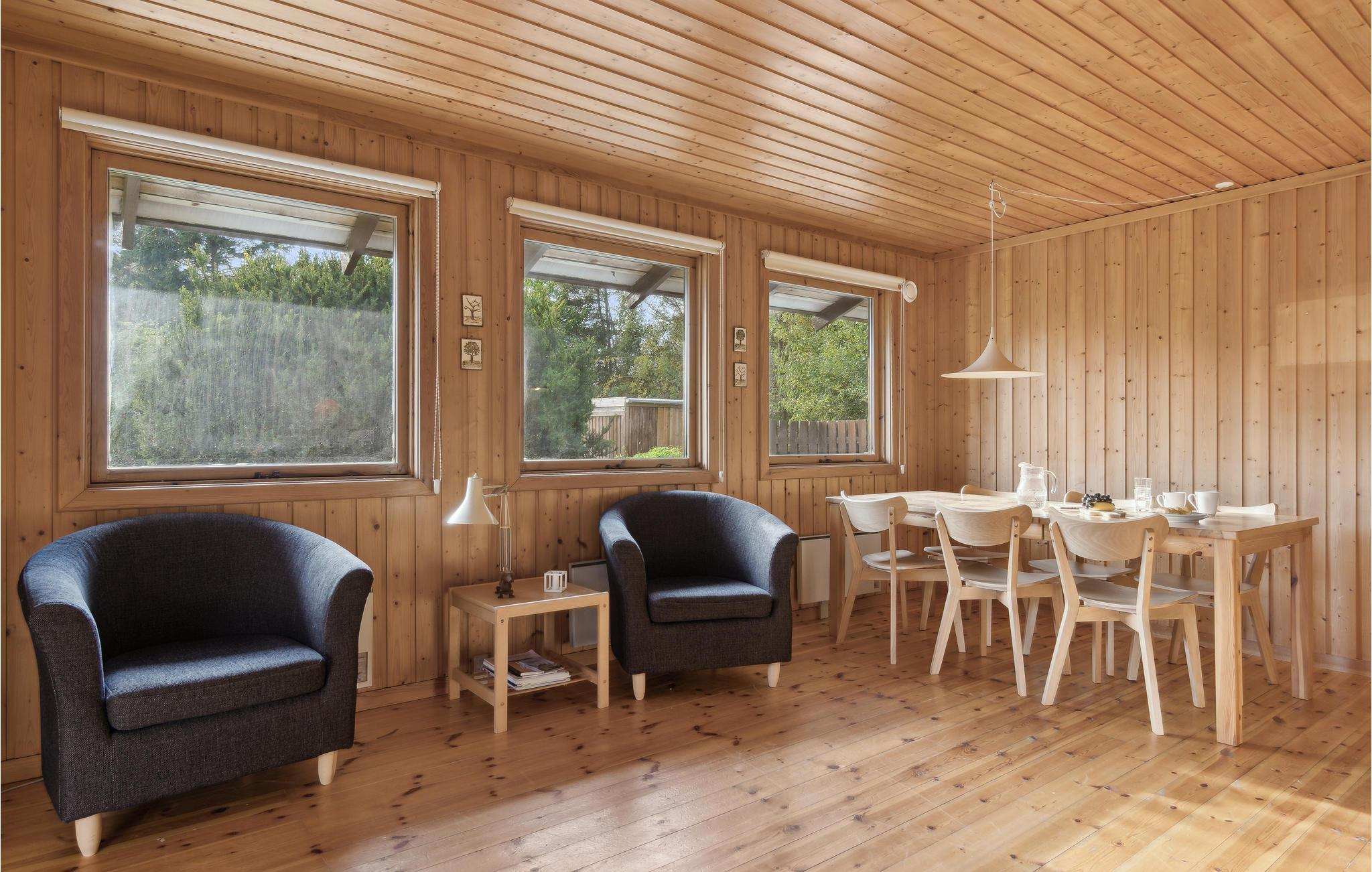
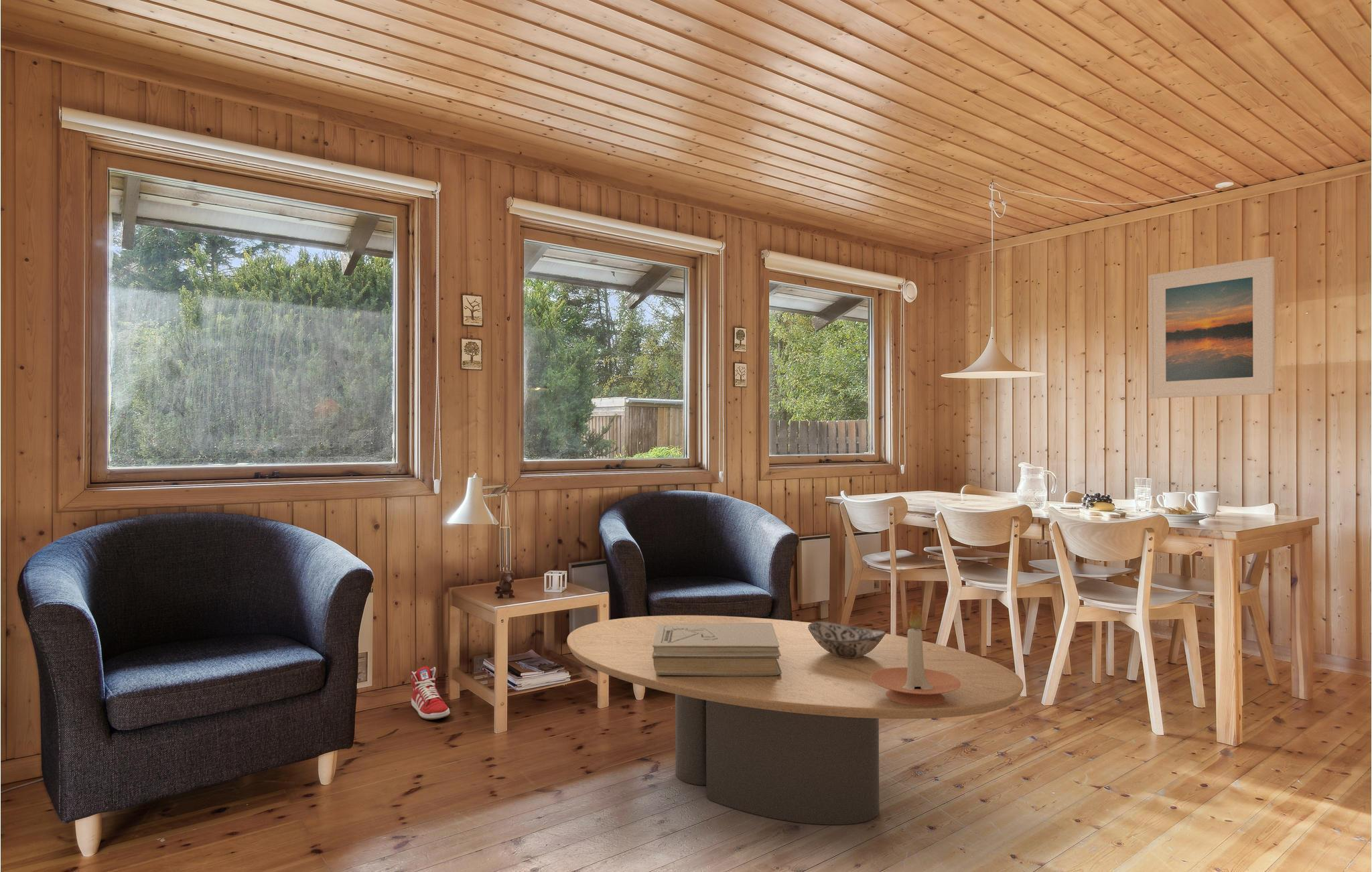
+ candle holder [870,601,961,706]
+ decorative bowl [808,621,886,658]
+ books [652,623,782,676]
+ coffee table [566,615,1024,825]
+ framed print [1148,256,1276,399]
+ sneaker [410,666,451,720]
